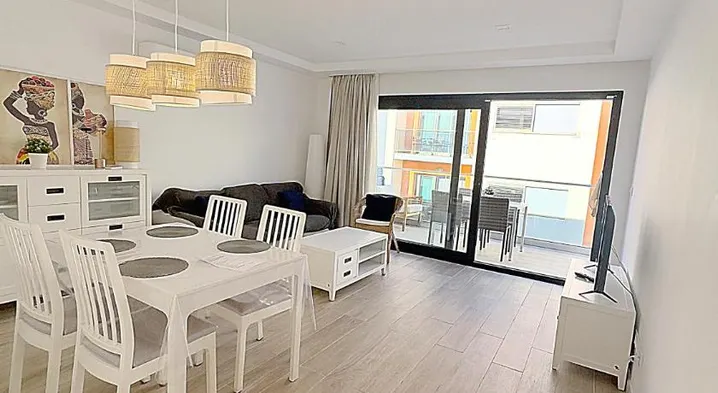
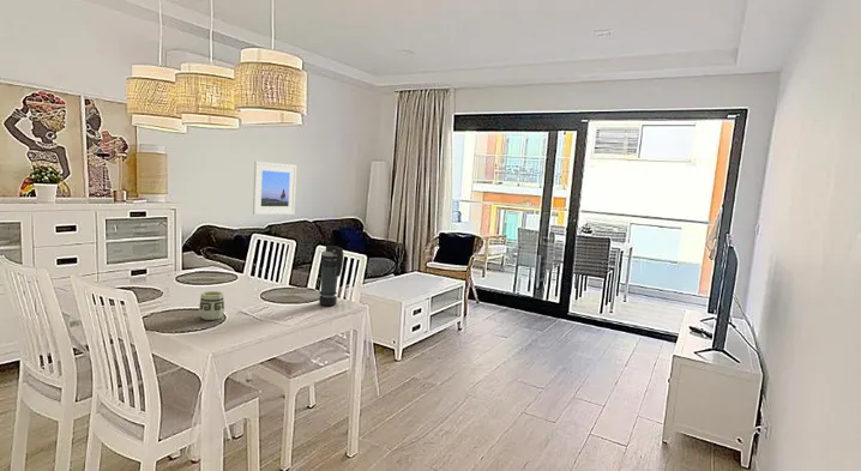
+ smoke grenade [318,244,344,307]
+ cup [198,290,225,321]
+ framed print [252,161,297,216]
